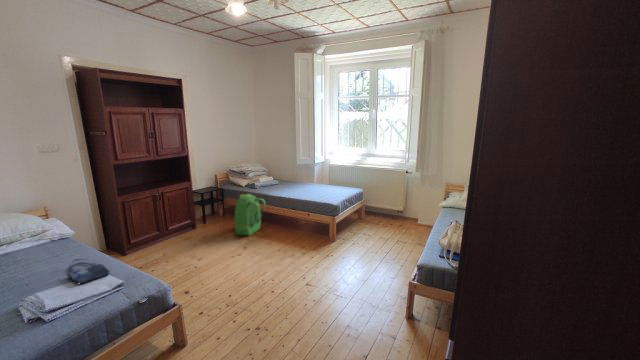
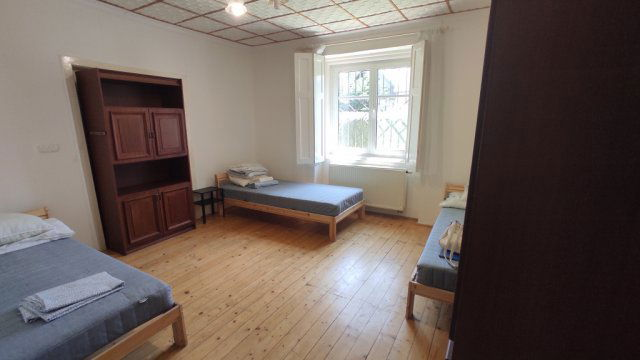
- shopping bag [66,258,111,285]
- backpack [233,193,267,236]
